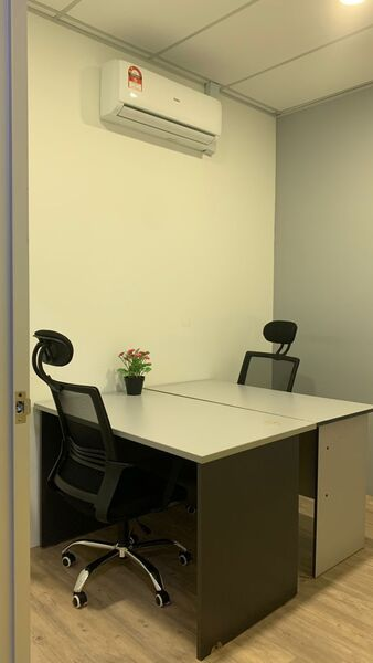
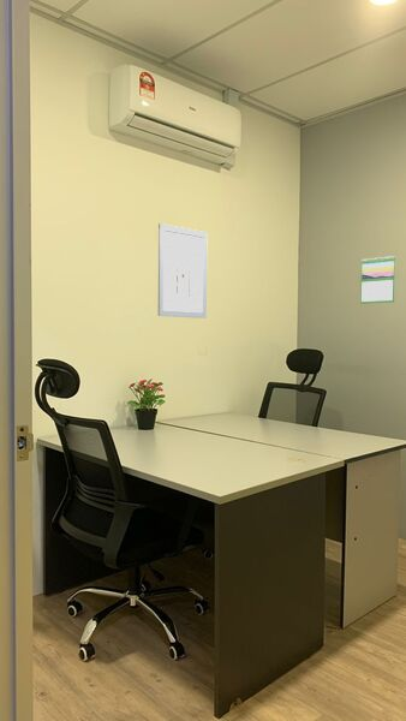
+ wall art [157,222,208,320]
+ calendar [359,255,398,305]
